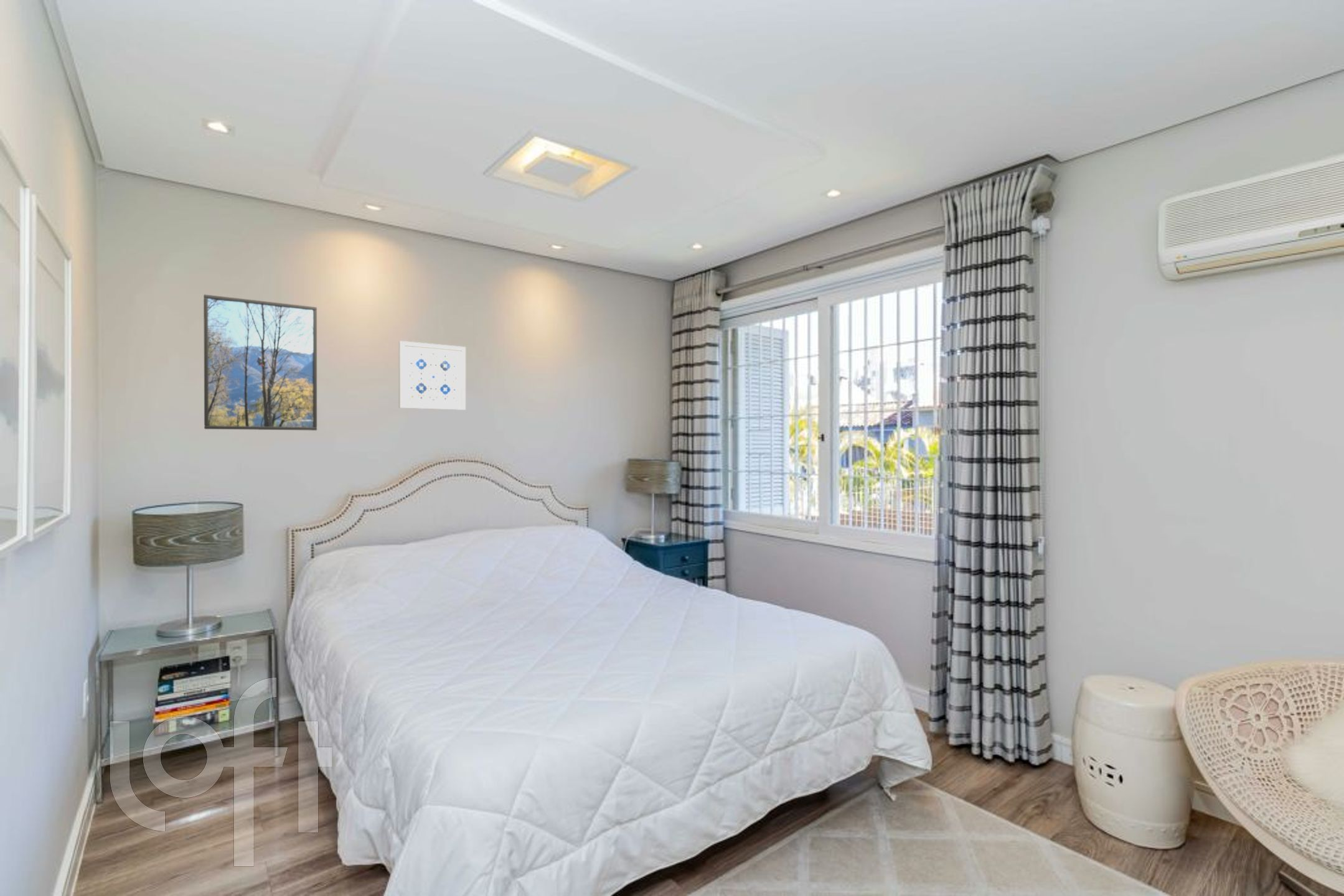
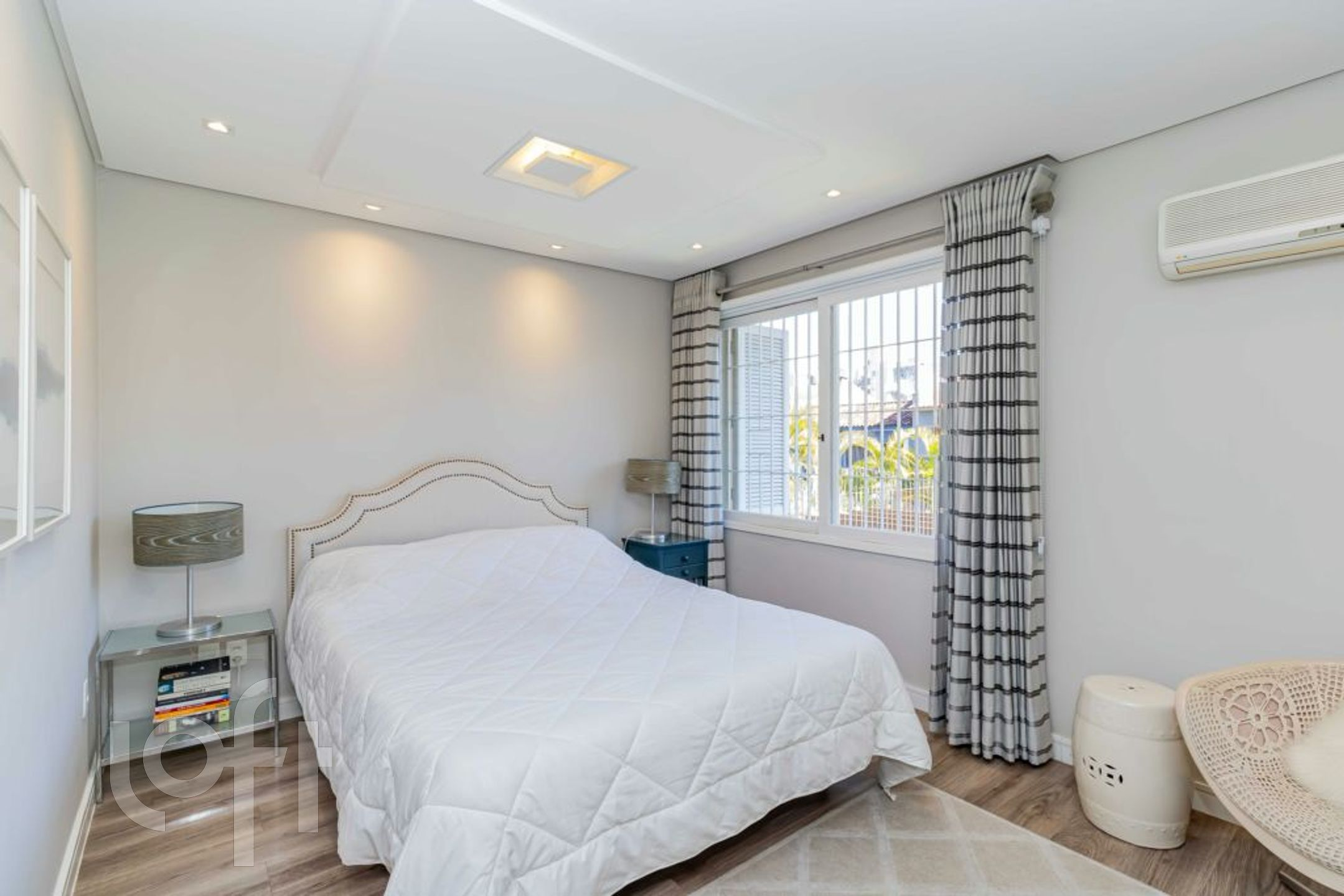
- wall art [398,340,466,411]
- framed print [203,294,317,431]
